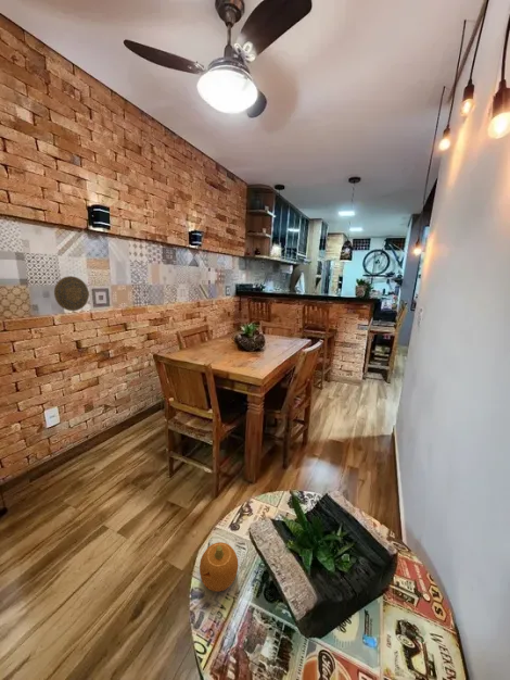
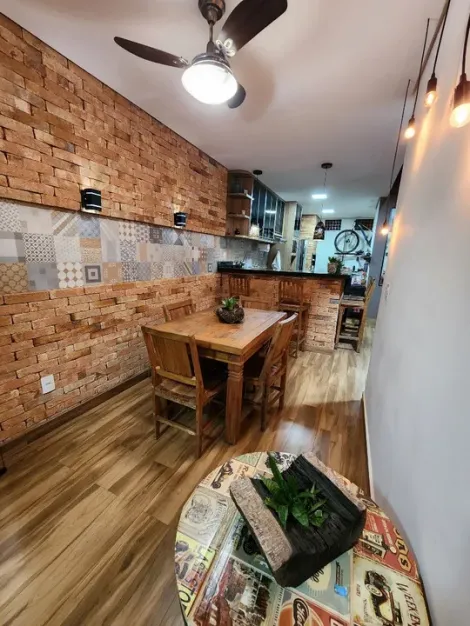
- decorative plate [53,275,90,312]
- fruit [199,541,239,593]
